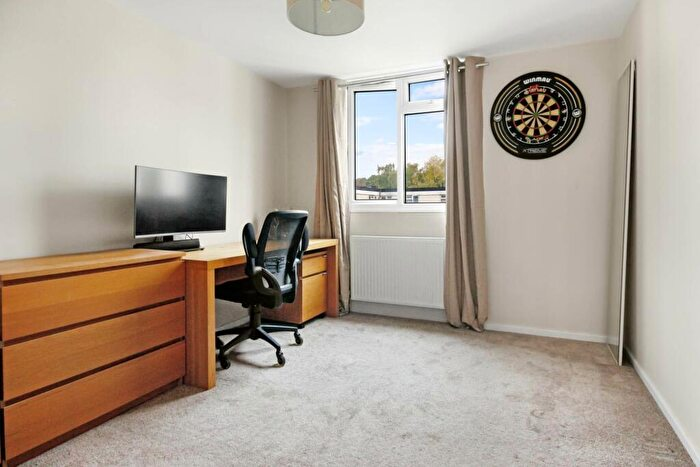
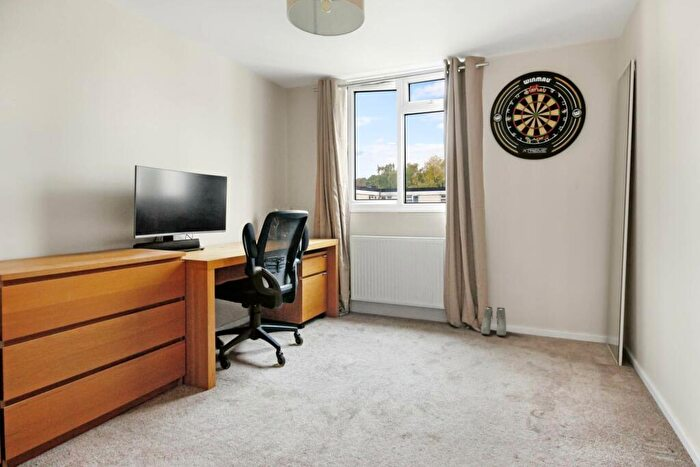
+ boots [480,306,507,337]
